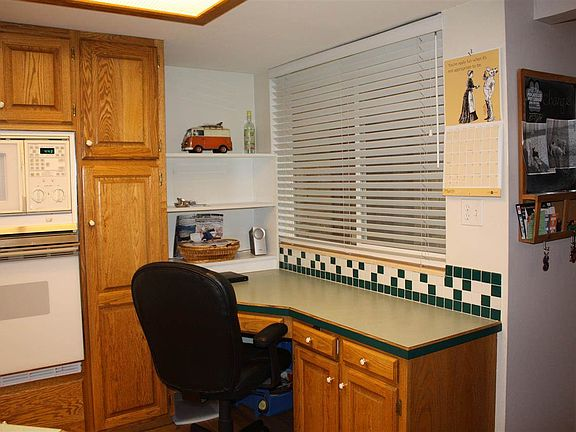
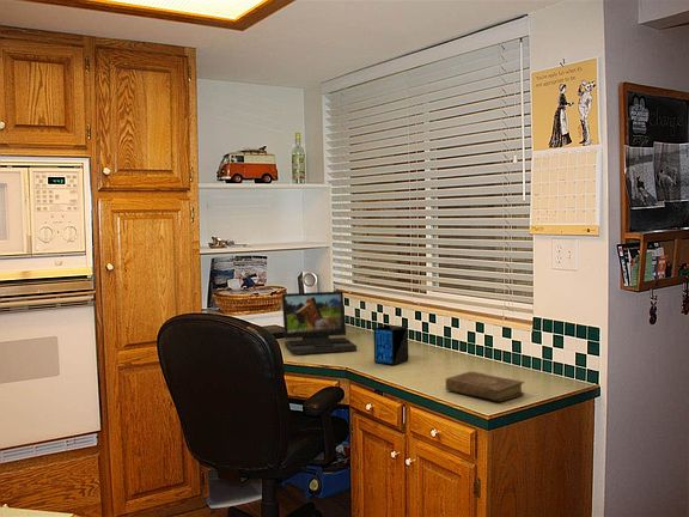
+ speaker [373,324,409,366]
+ book [445,370,526,402]
+ laptop [281,291,358,355]
